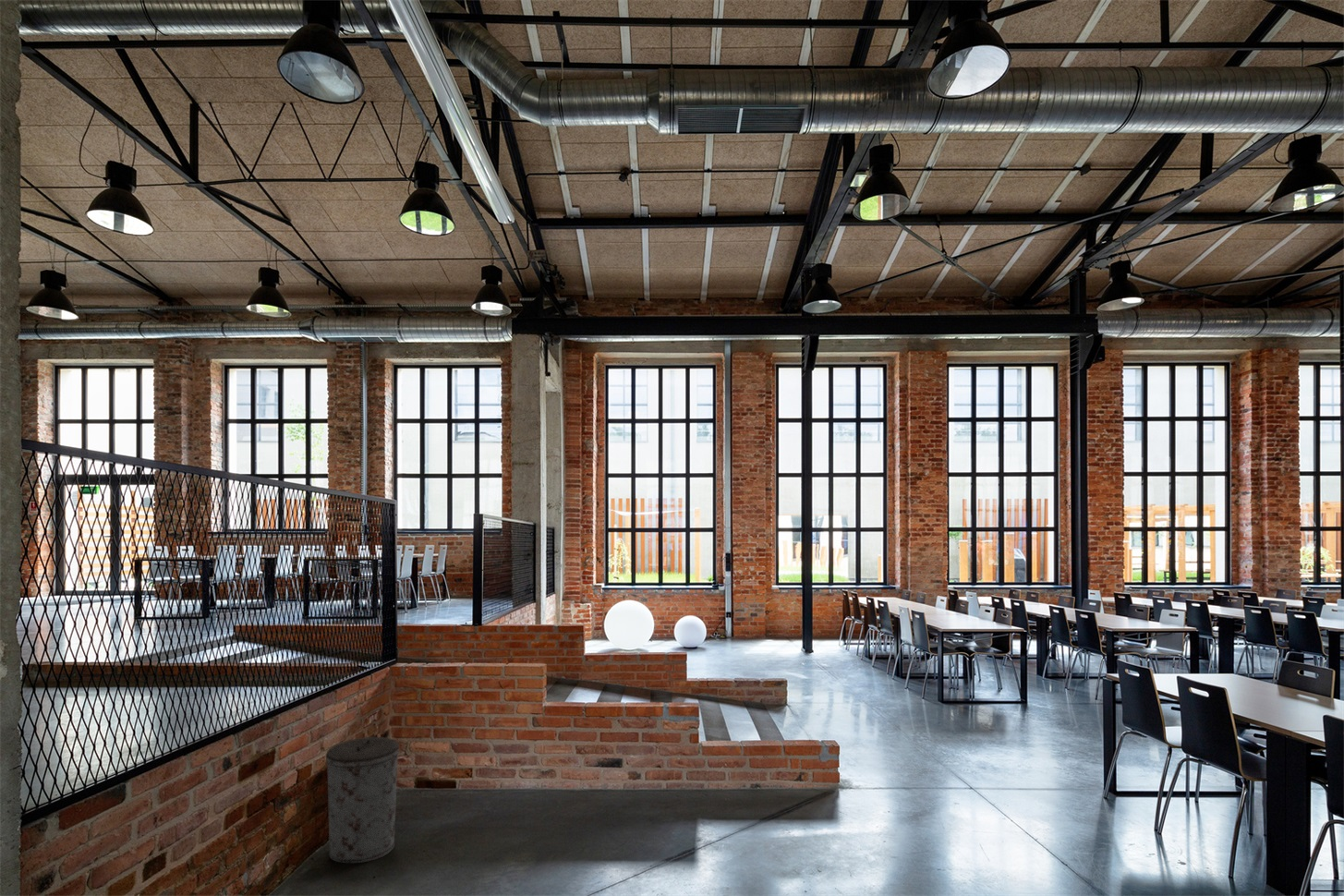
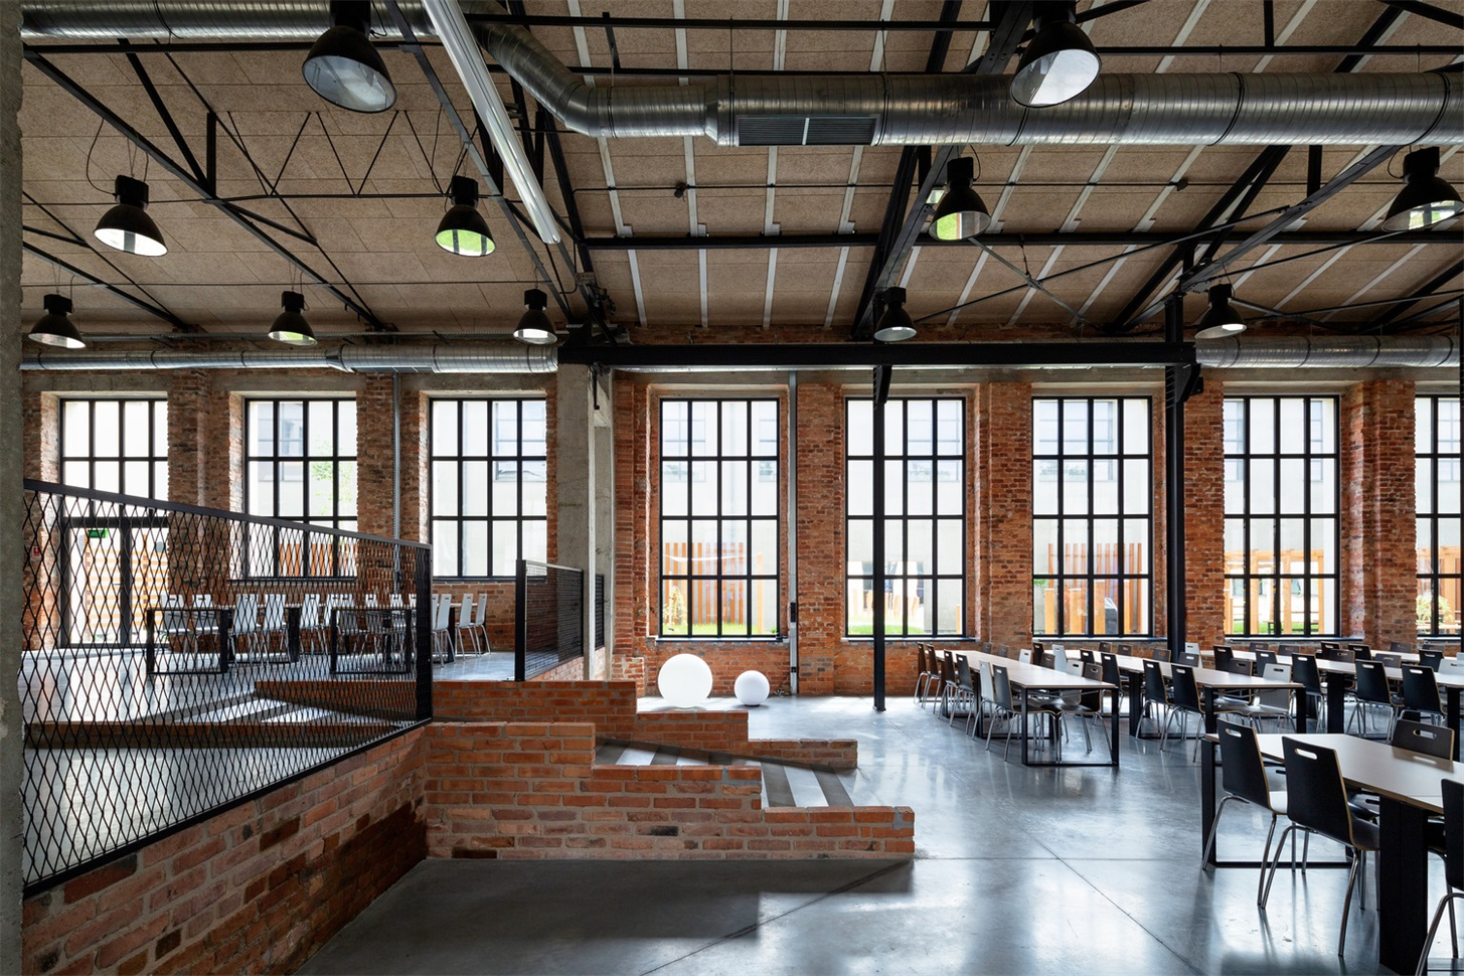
- trash can [325,736,400,864]
